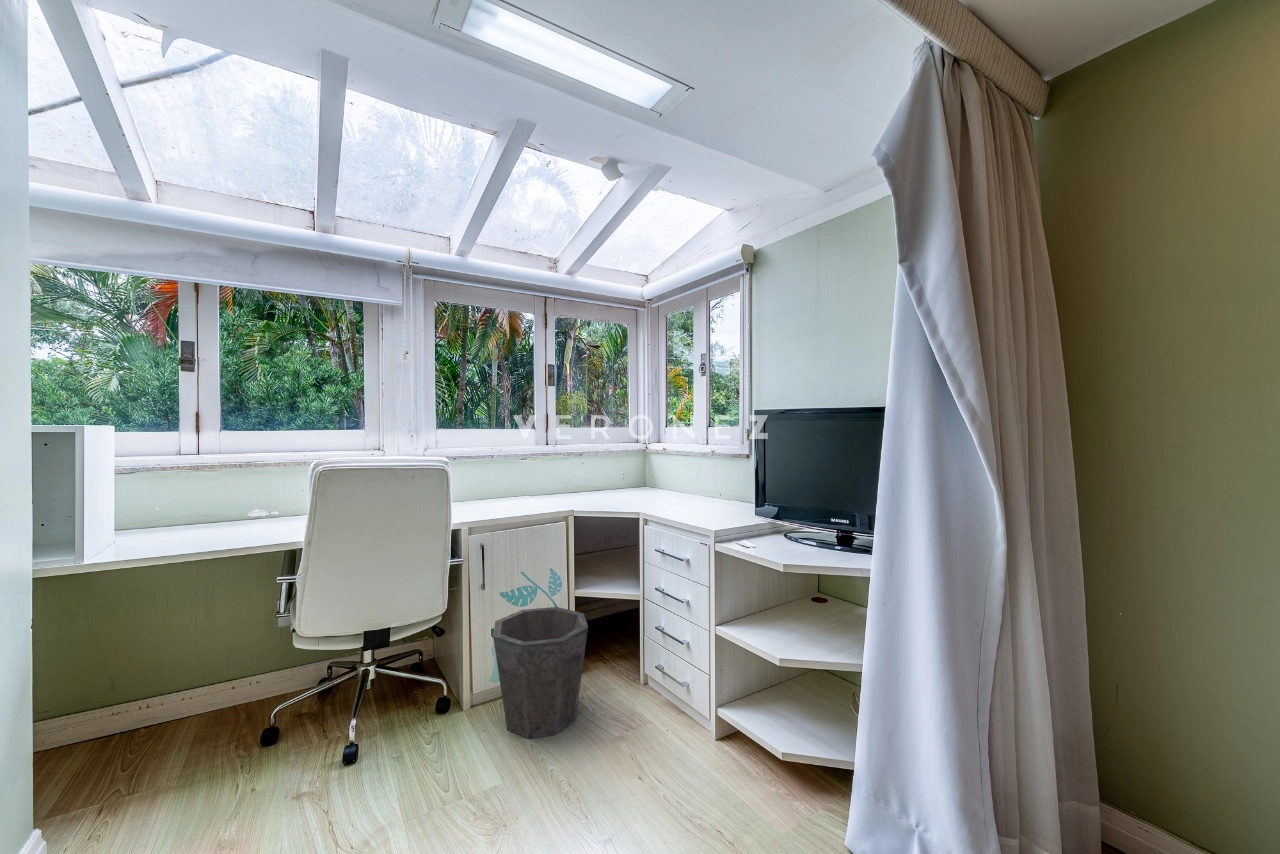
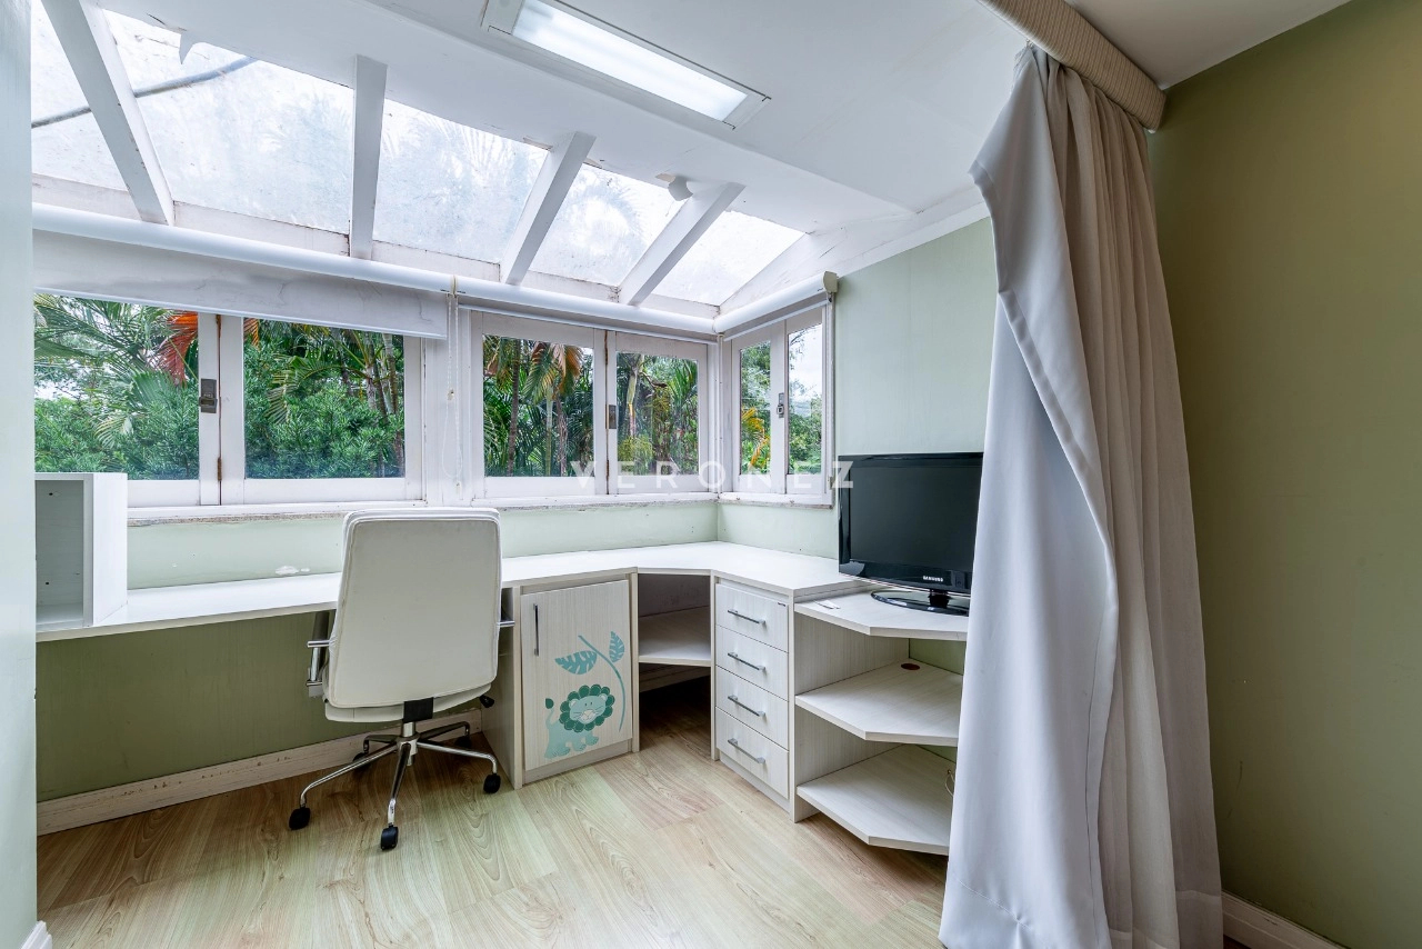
- waste bin [492,606,589,739]
